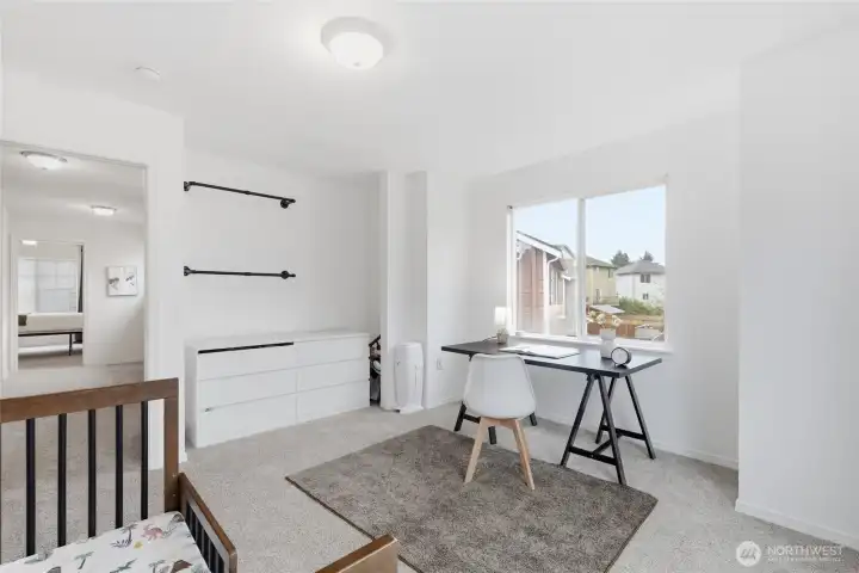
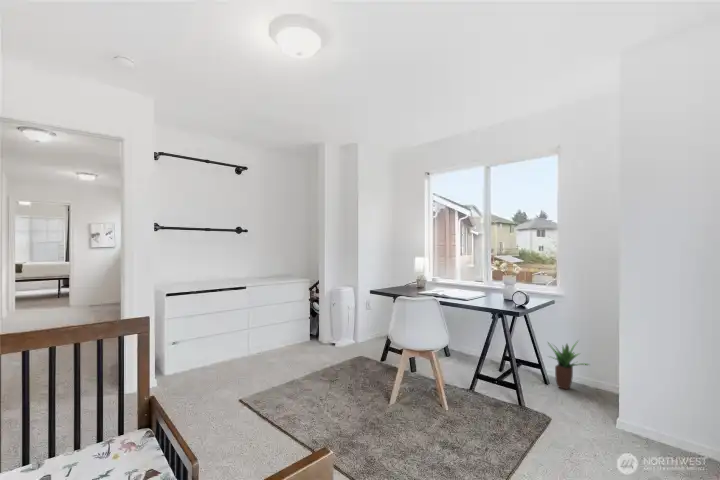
+ potted plant [546,339,592,391]
